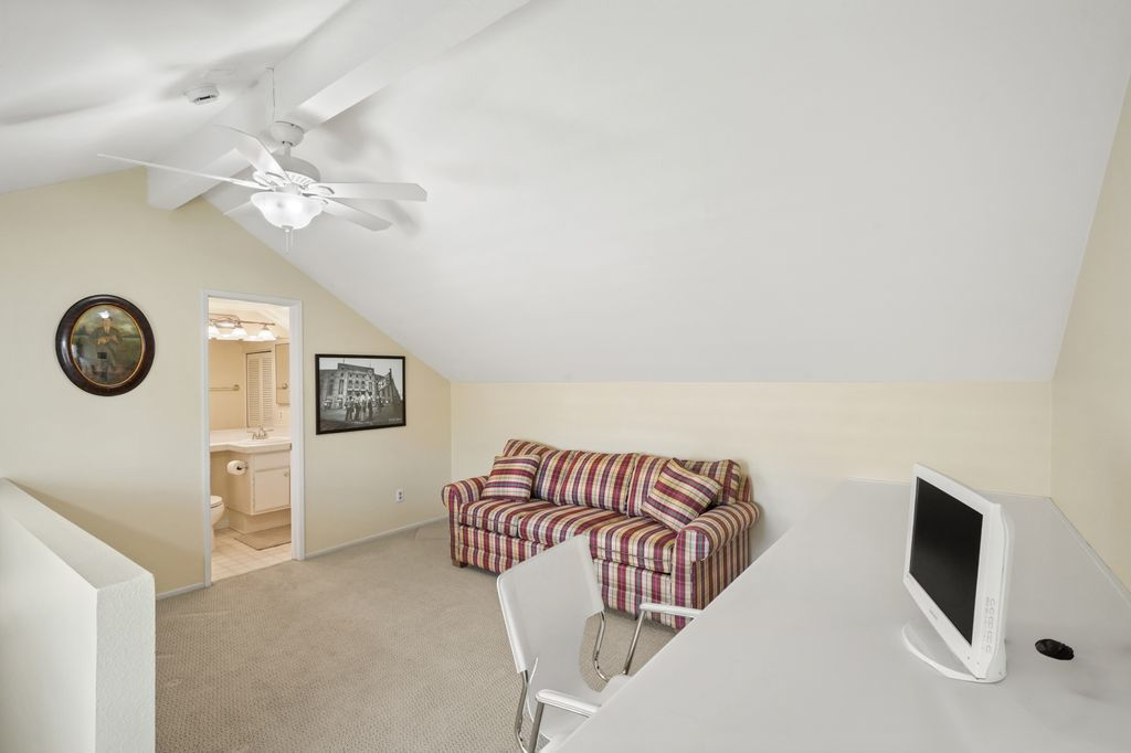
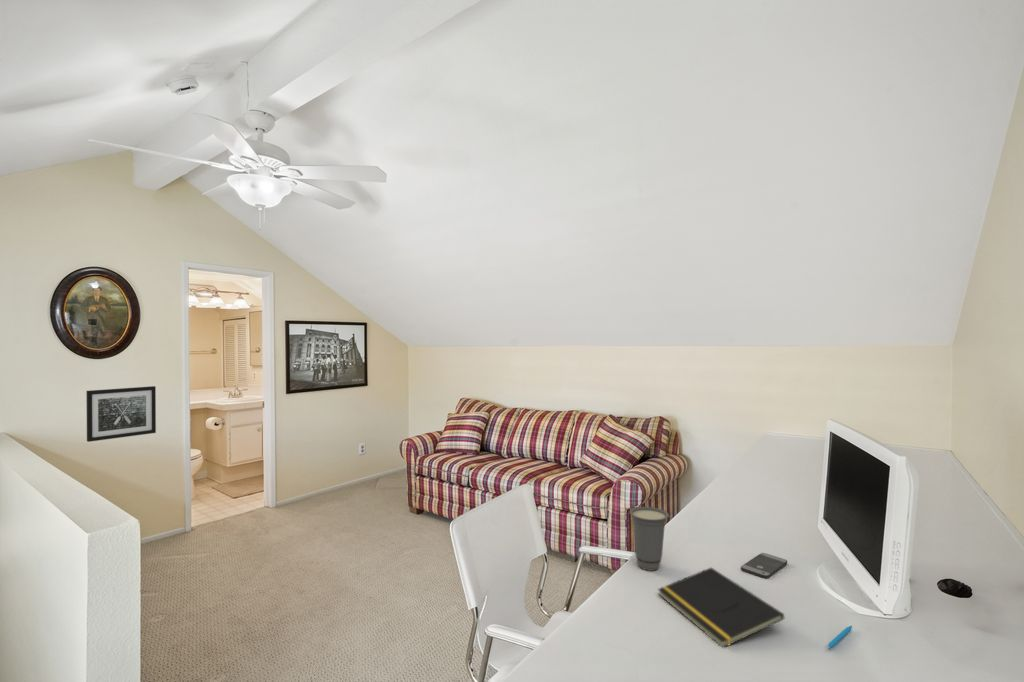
+ cup [628,506,670,572]
+ smartphone [740,552,788,579]
+ wall art [85,385,157,443]
+ notepad [657,566,785,649]
+ pen [827,625,853,649]
